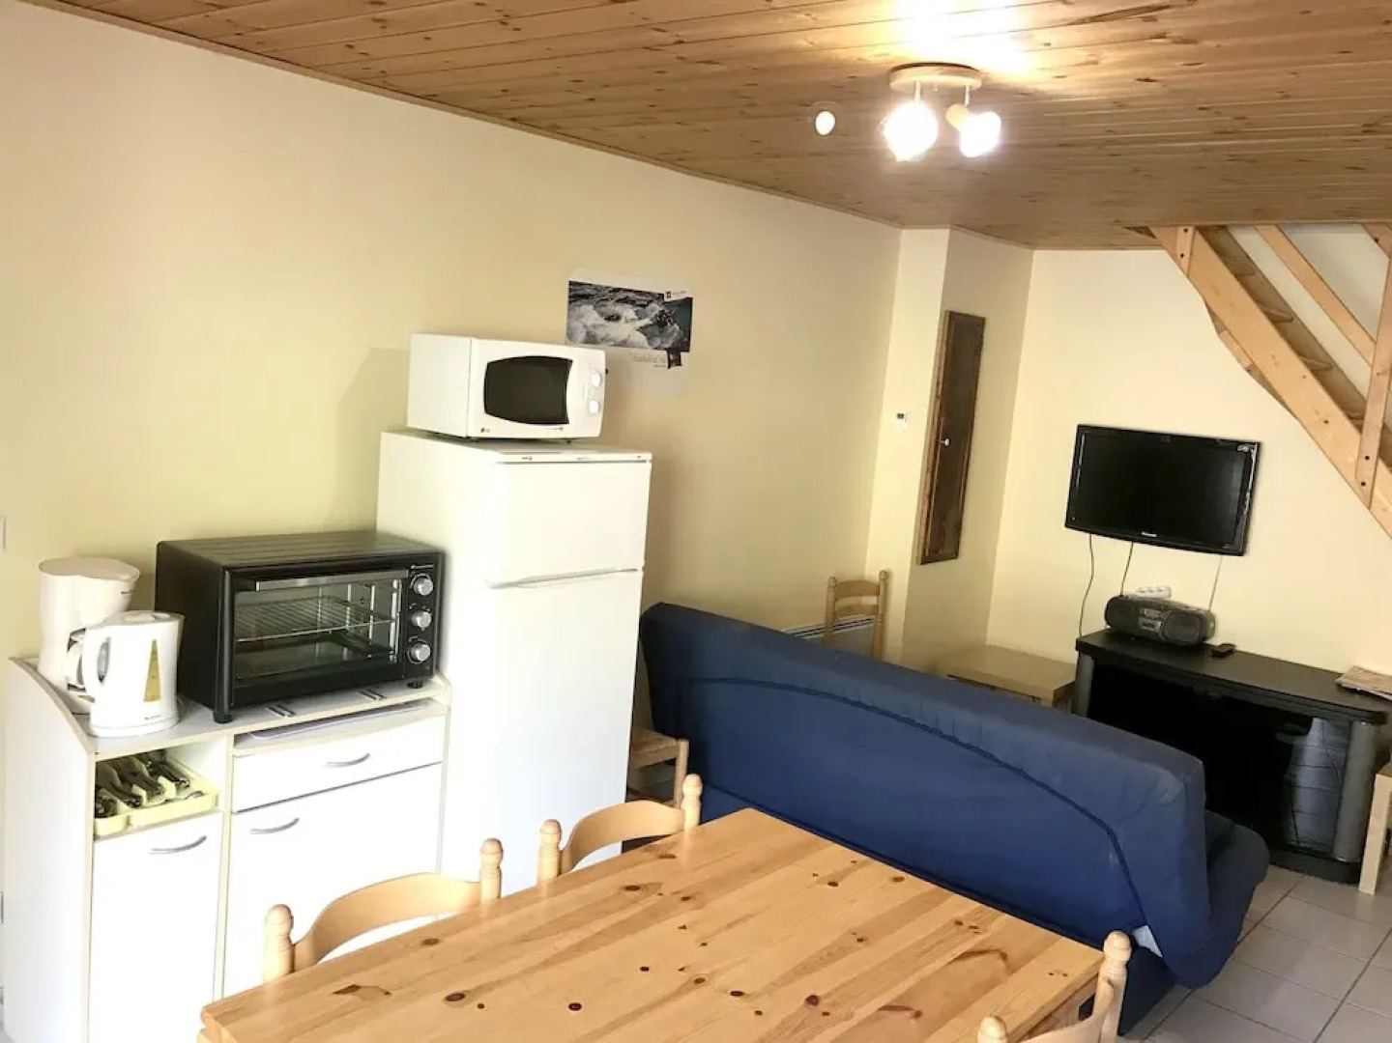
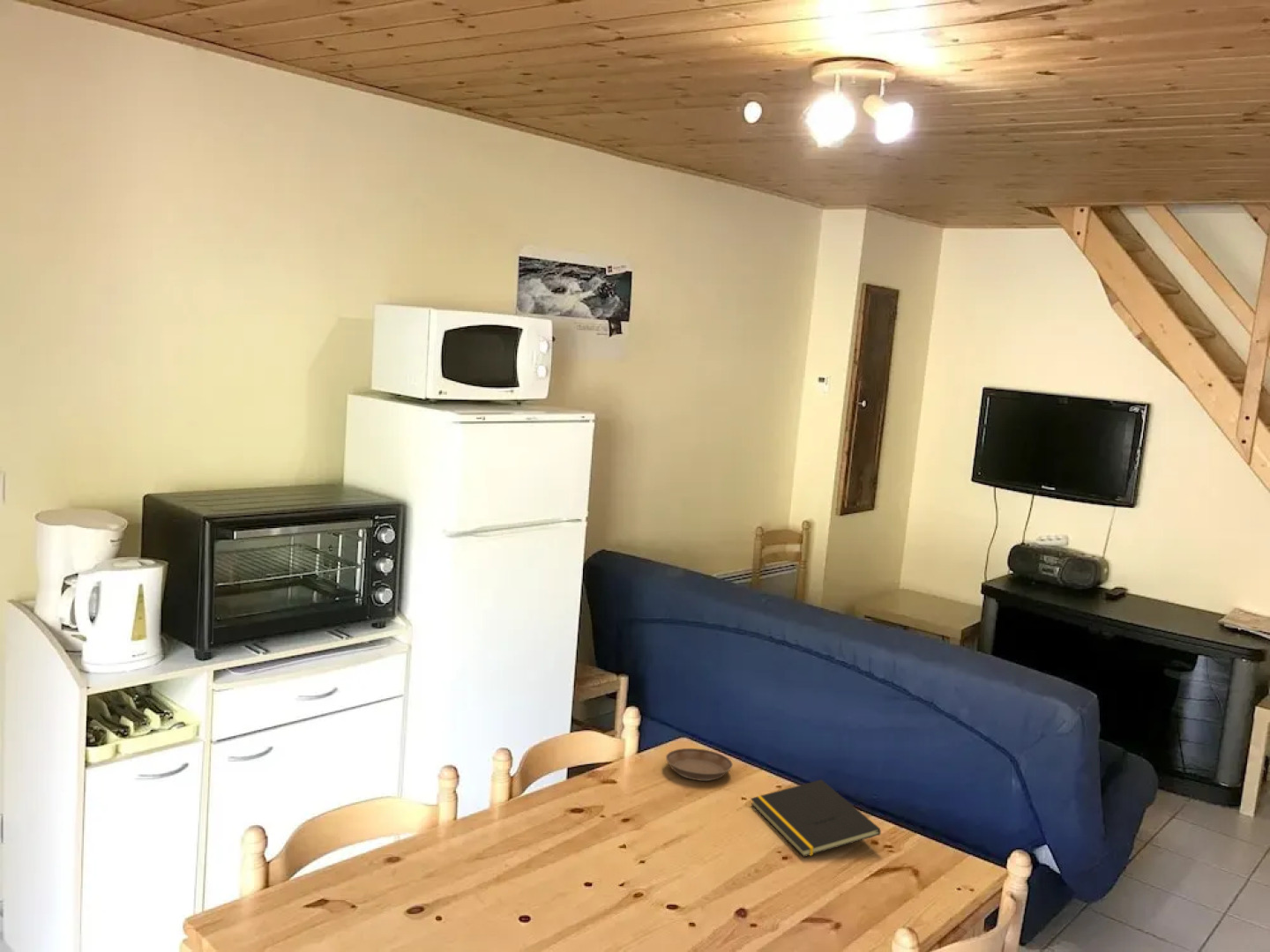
+ saucer [665,747,734,782]
+ notepad [751,779,882,858]
